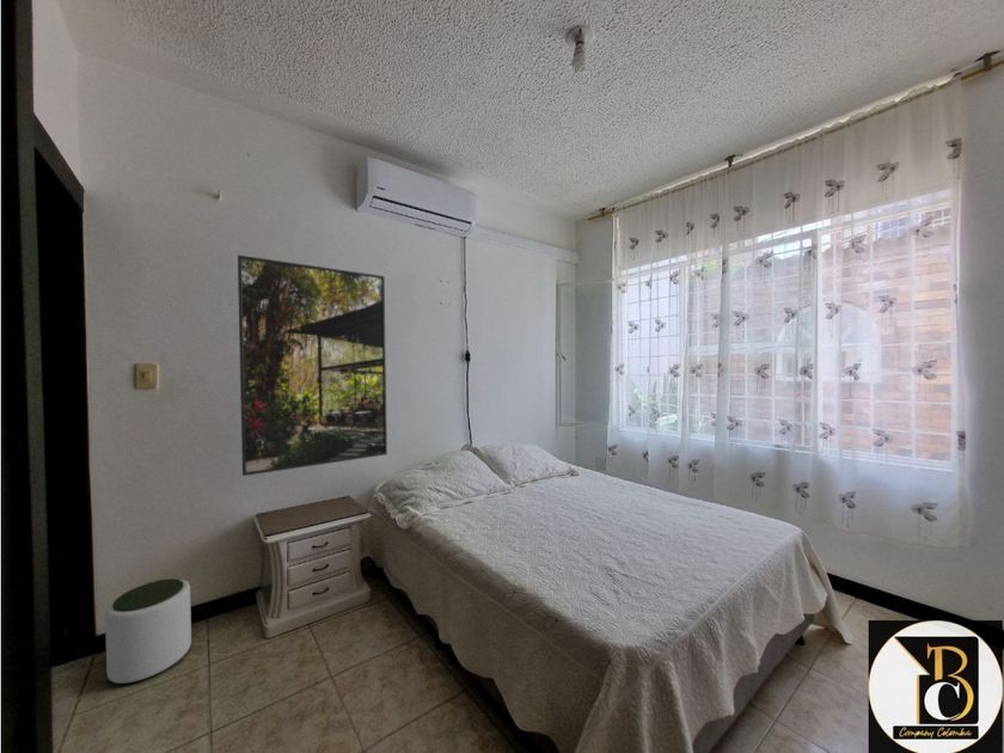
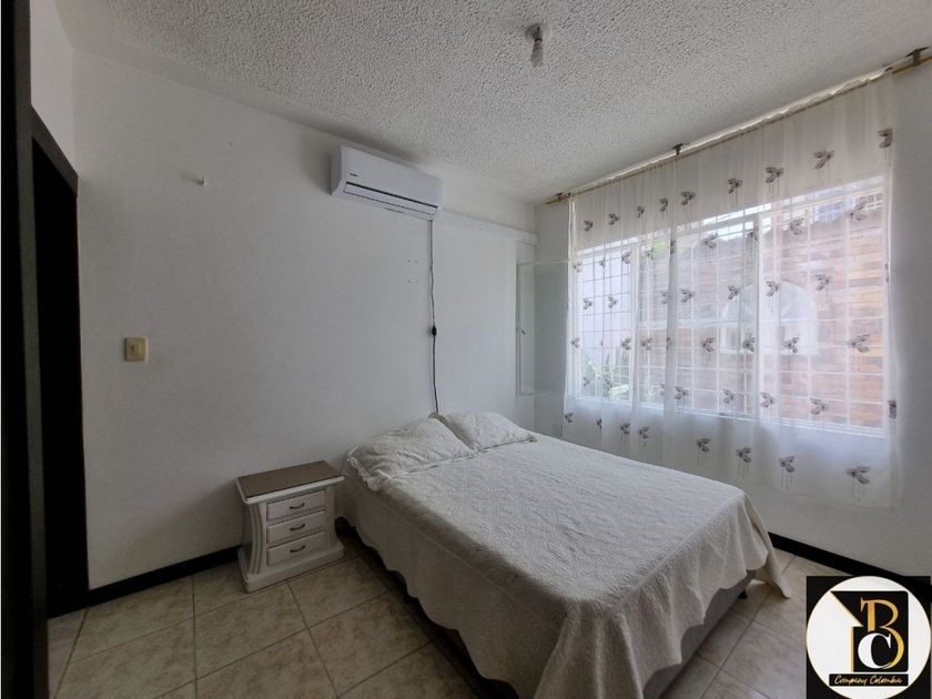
- plant pot [104,577,192,685]
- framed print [237,253,388,477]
